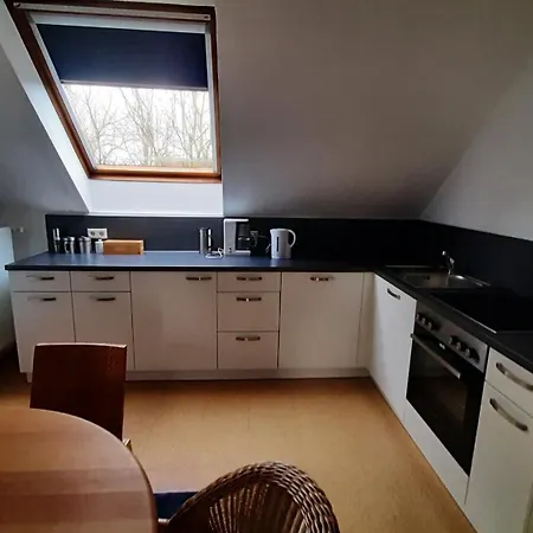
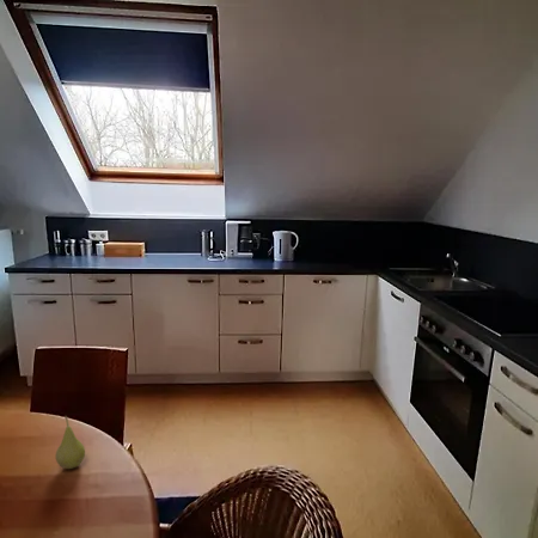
+ fruit [54,415,86,470]
